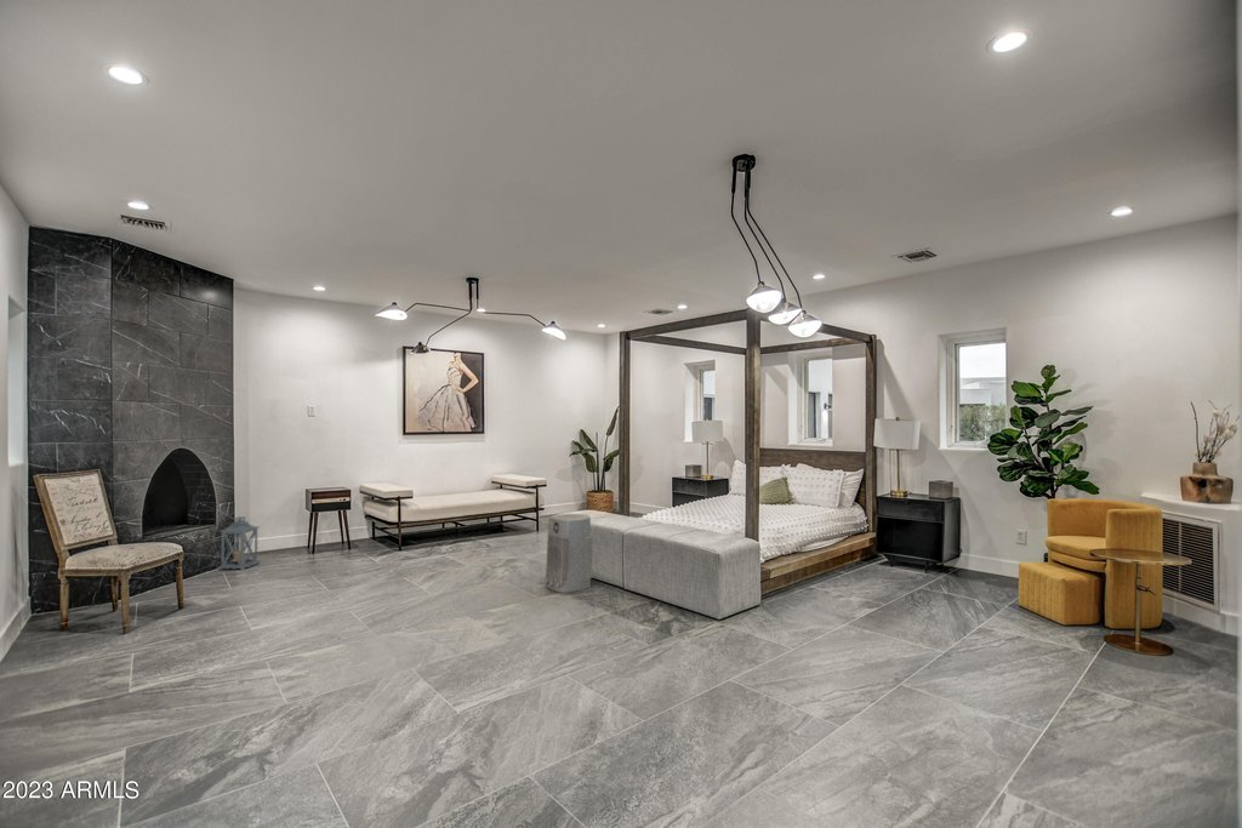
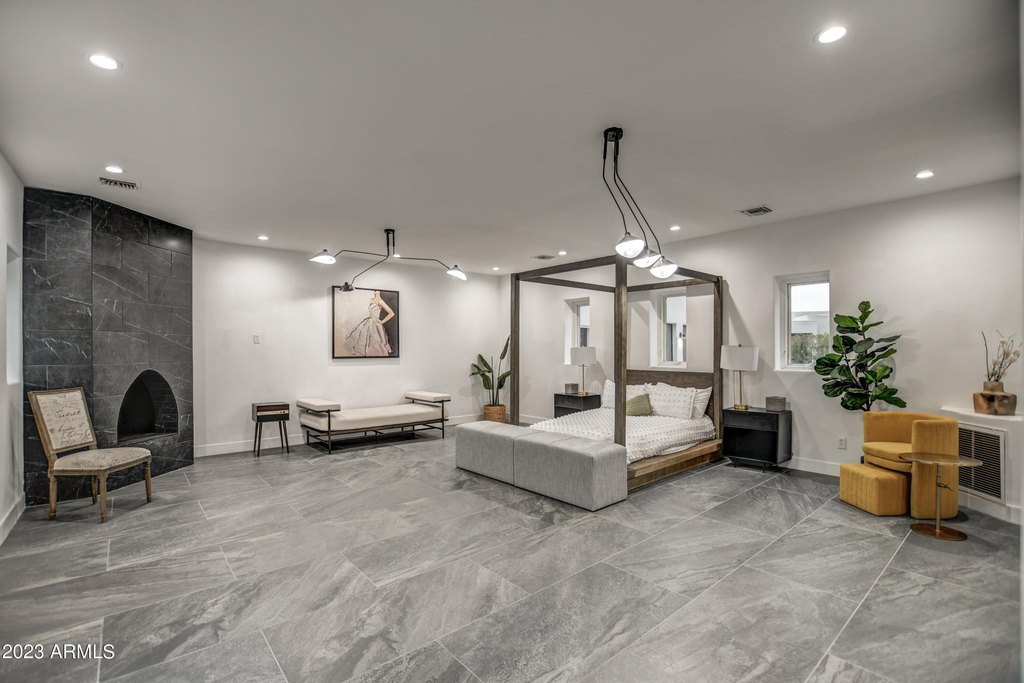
- lantern [217,515,262,571]
- air purifier [543,513,593,594]
